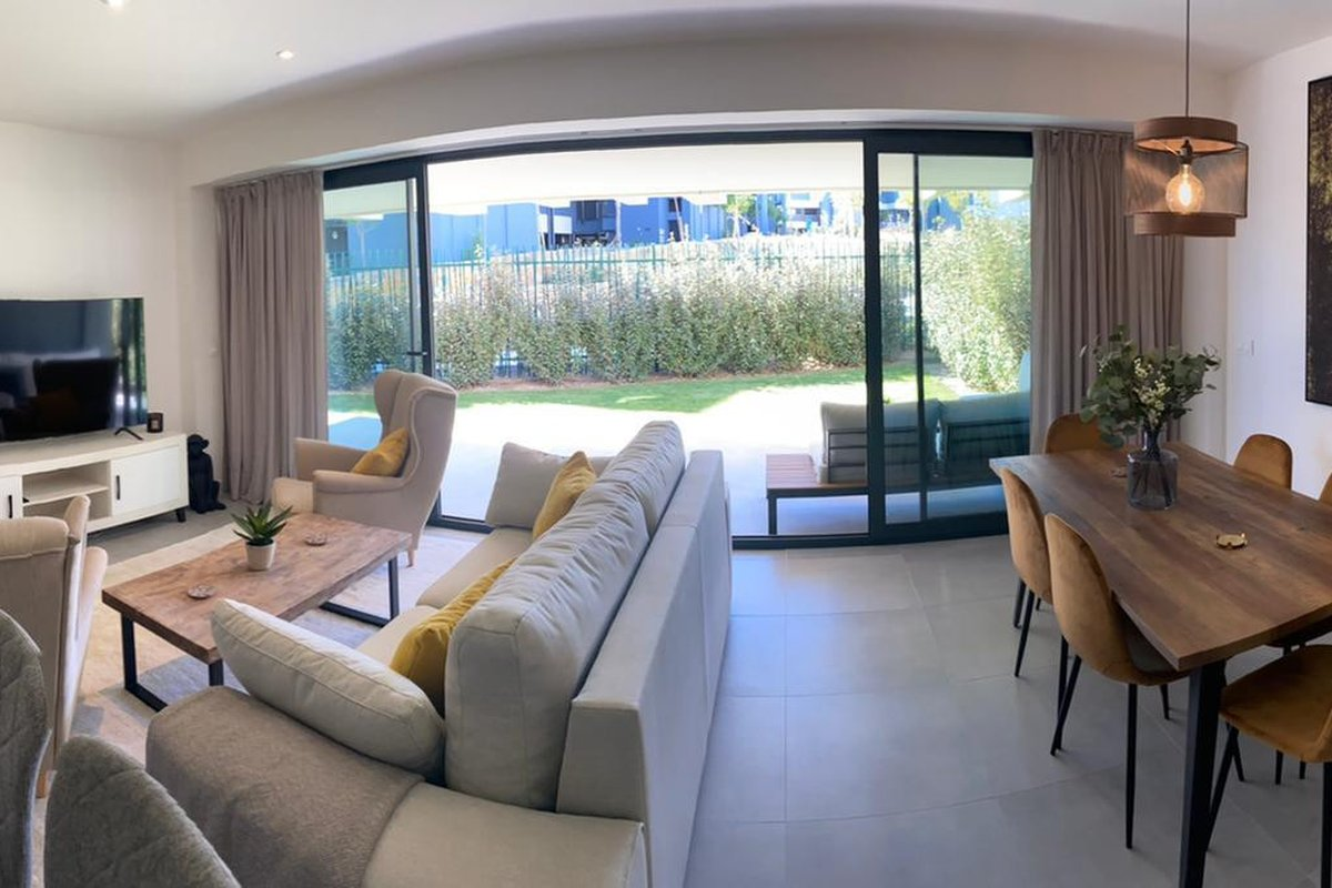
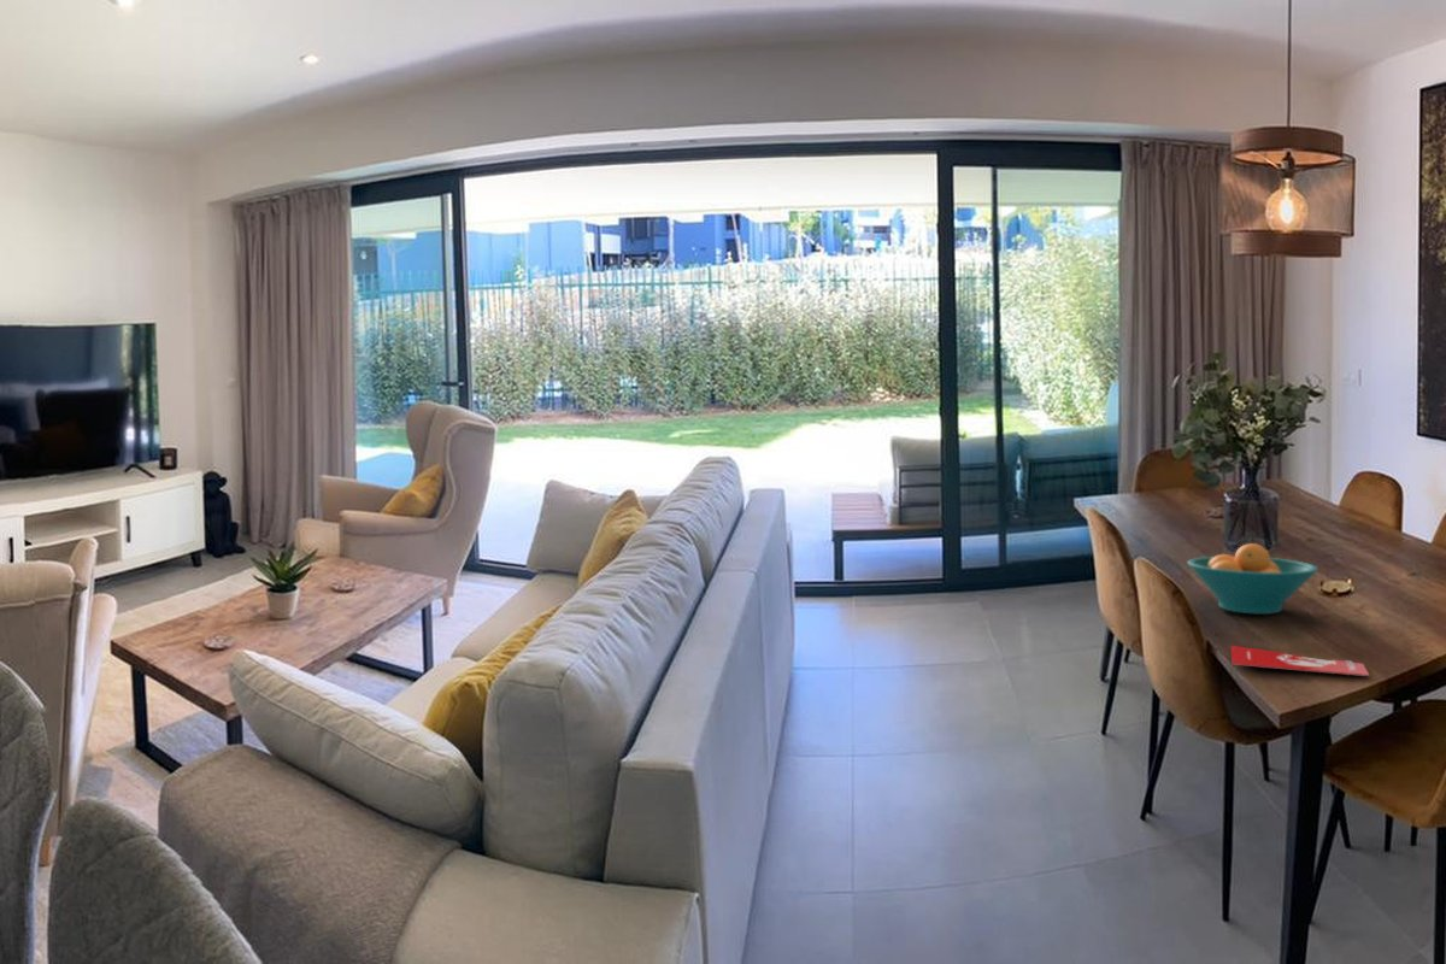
+ book [1230,645,1370,677]
+ fruit bowl [1187,542,1319,616]
